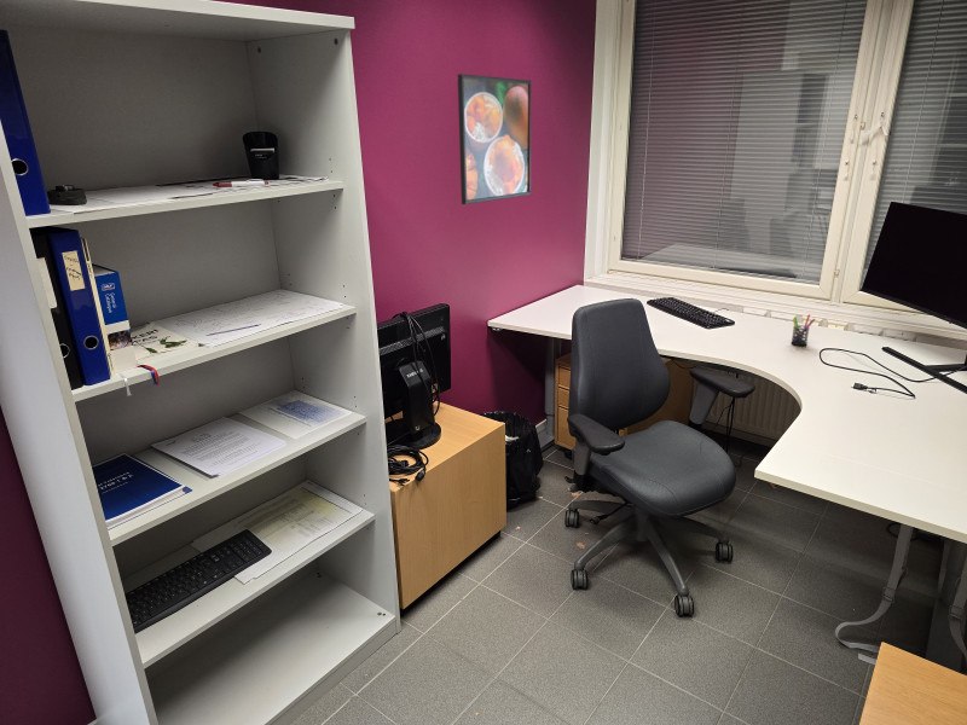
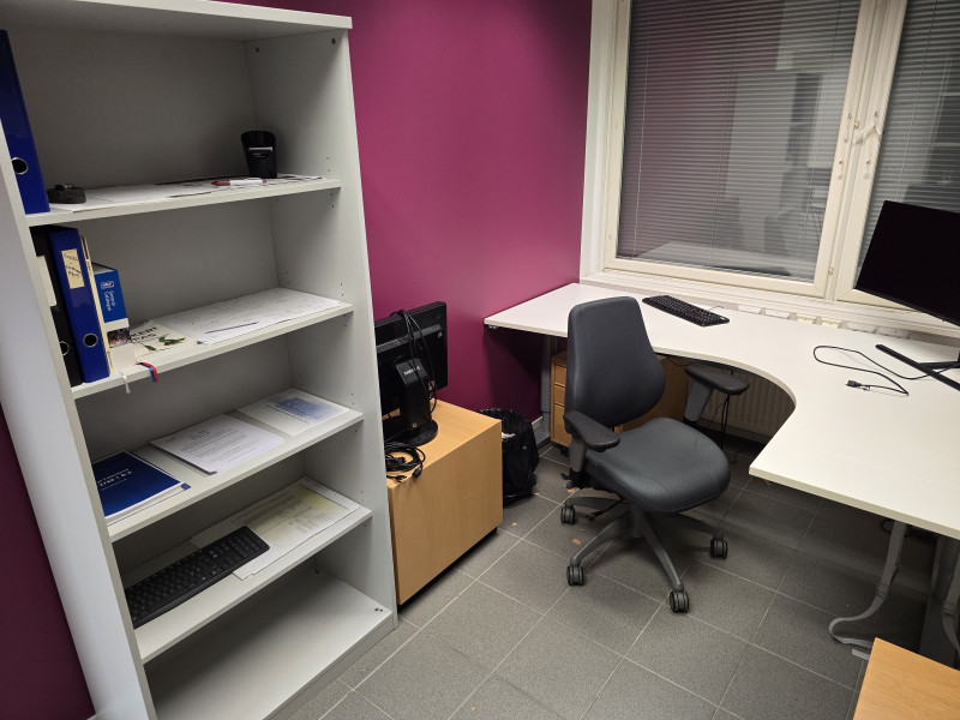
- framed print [457,72,532,205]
- pen holder [791,313,816,347]
